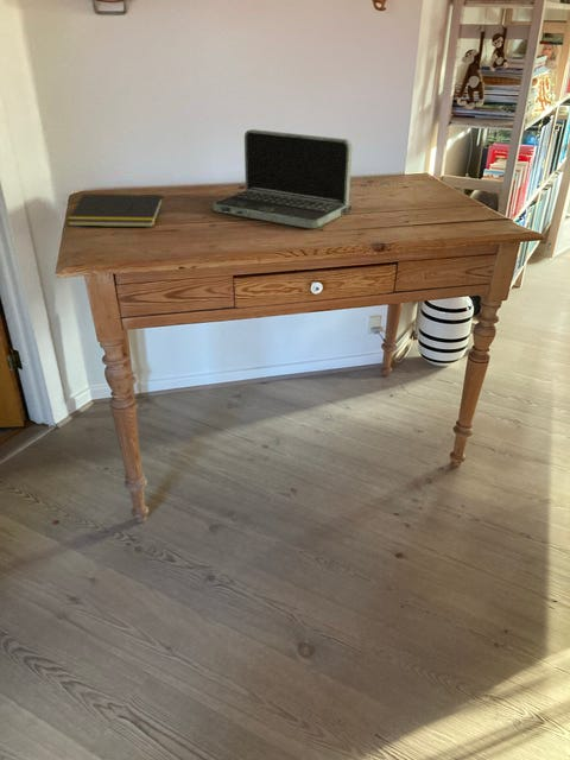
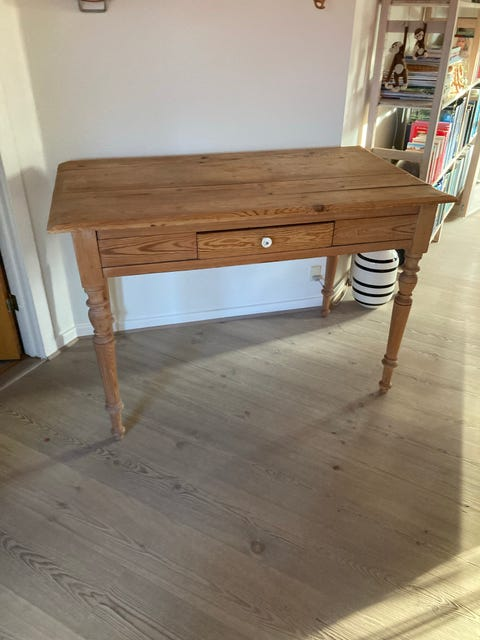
- laptop [211,128,353,229]
- notepad [65,194,165,228]
